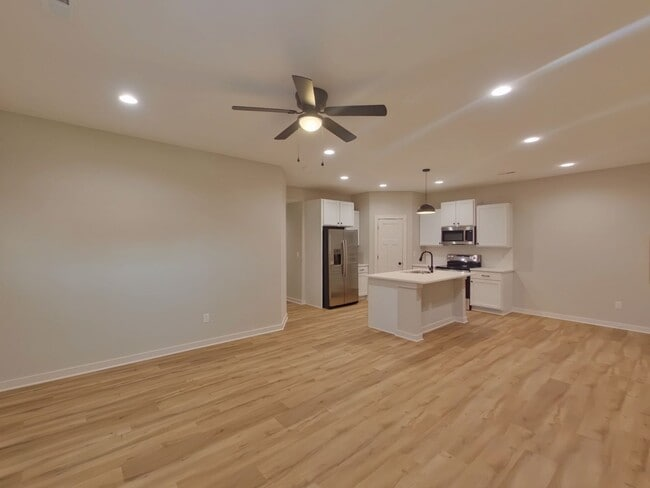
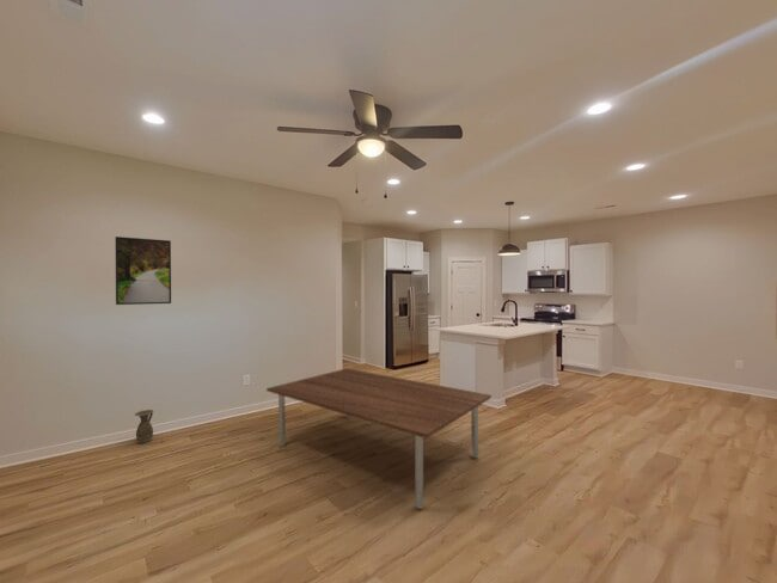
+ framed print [115,235,172,306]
+ dining table [265,367,492,510]
+ ceramic jug [134,409,155,444]
